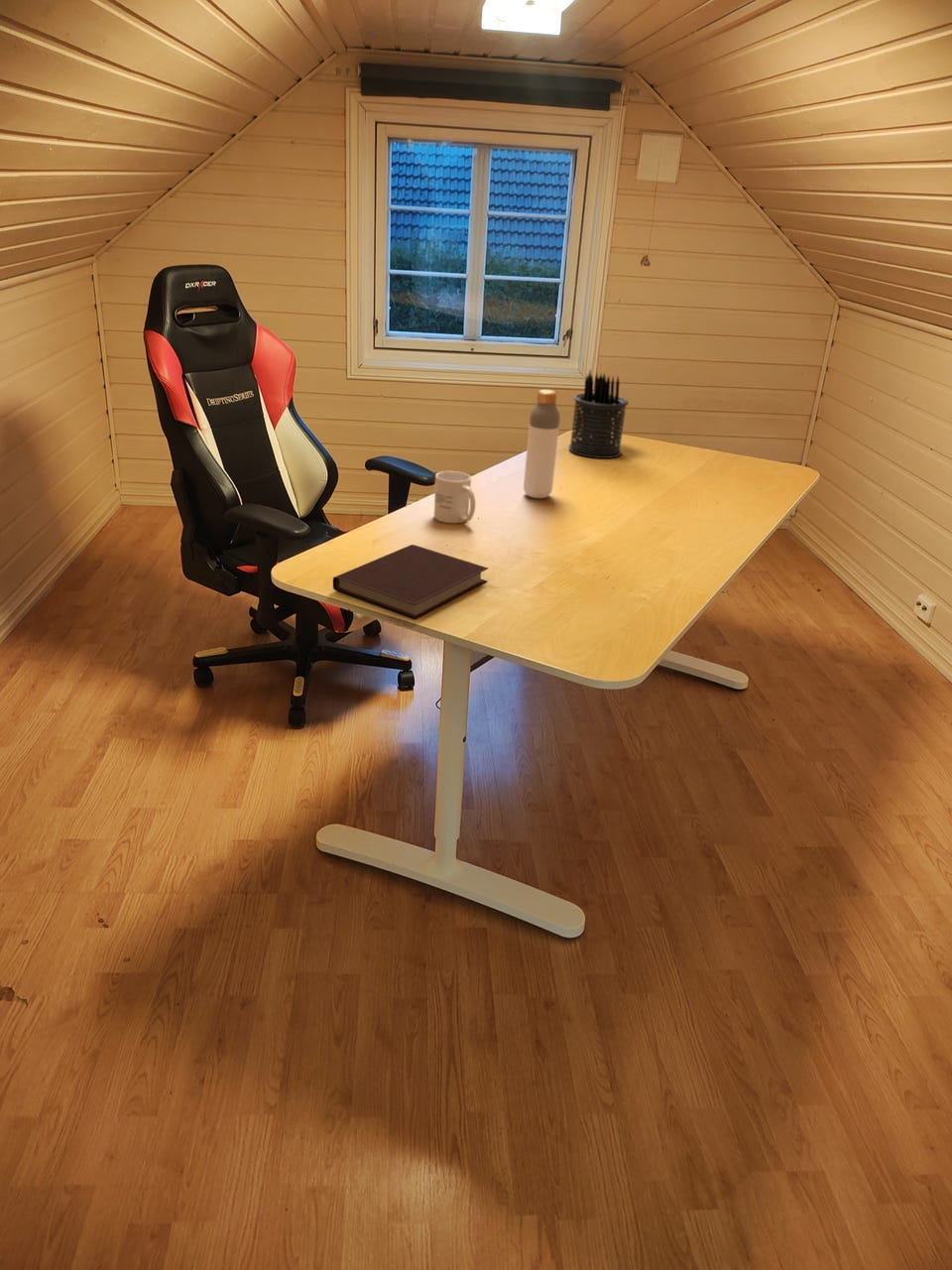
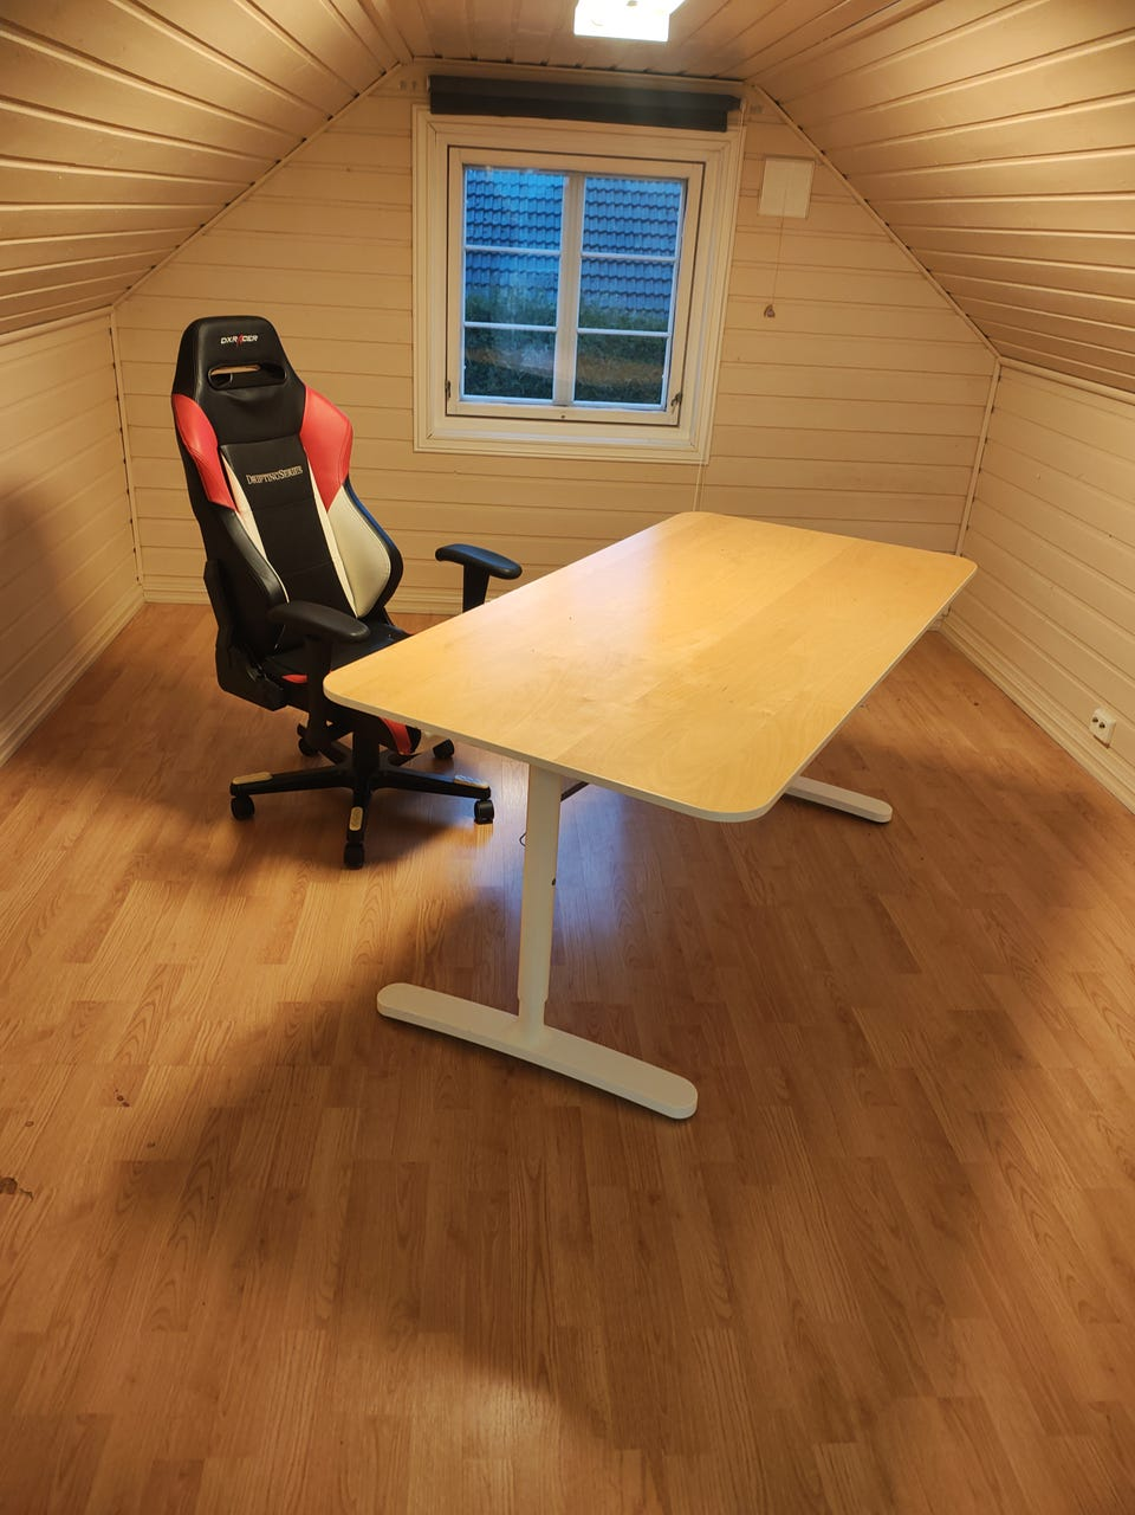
- pen holder [568,370,630,459]
- notebook [332,544,489,621]
- mug [433,470,476,524]
- bottle [523,389,561,499]
